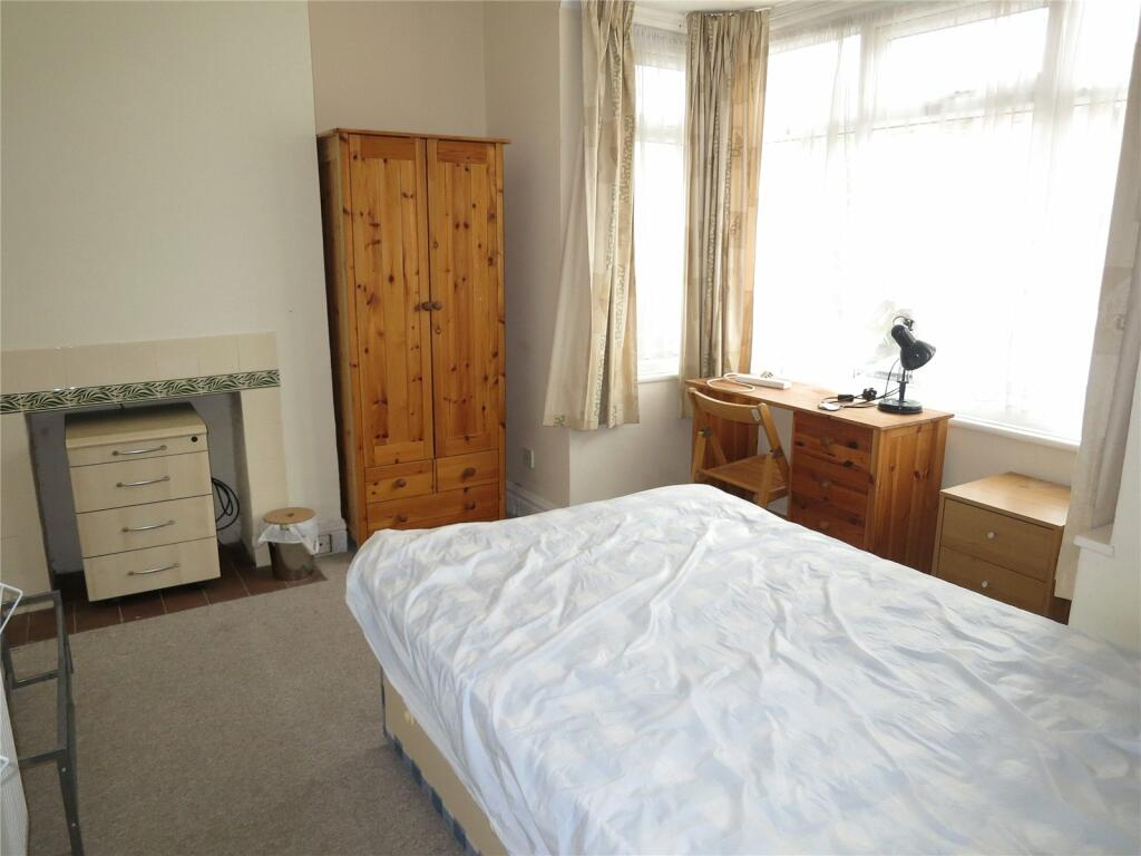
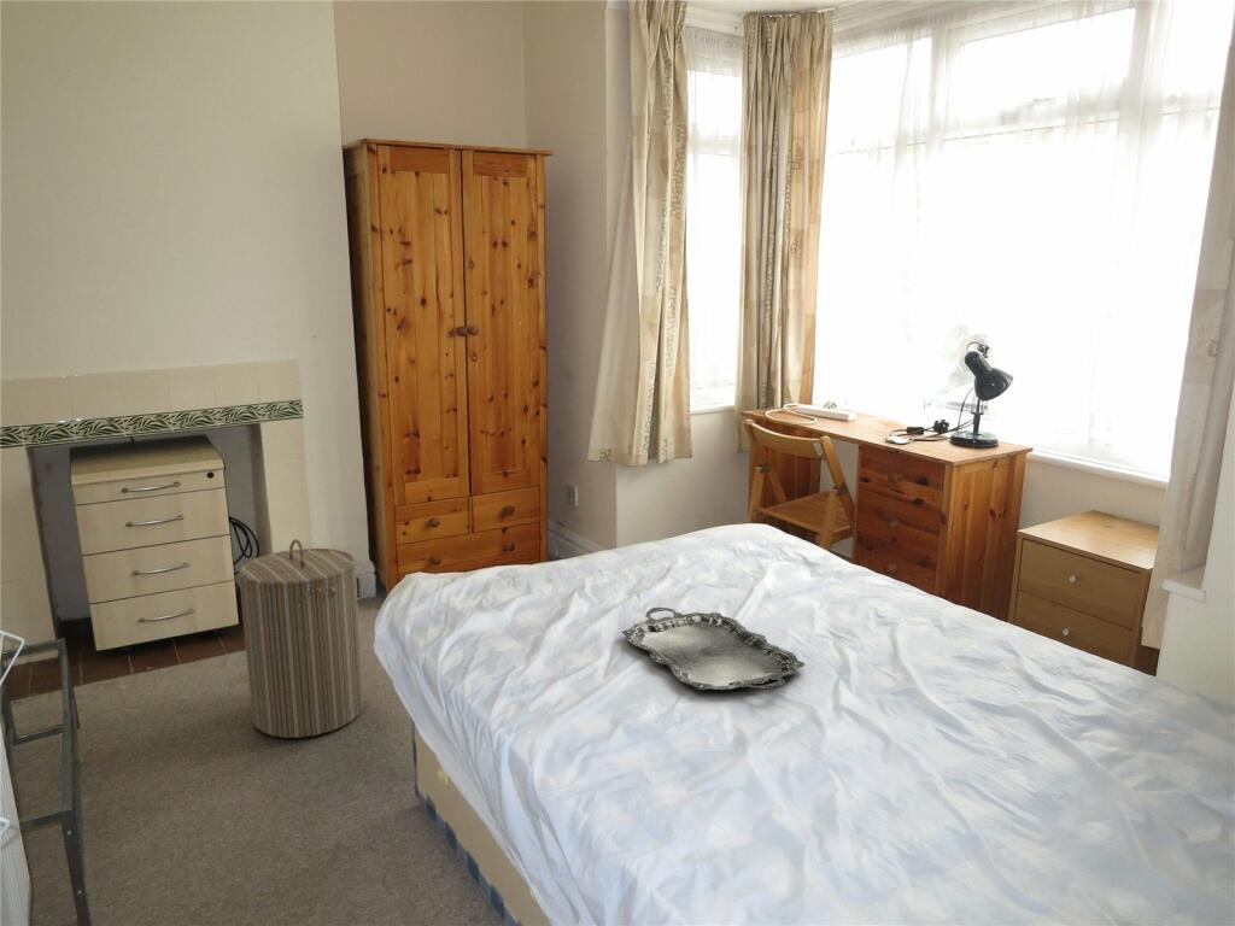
+ laundry hamper [236,538,364,739]
+ serving tray [621,606,806,691]
